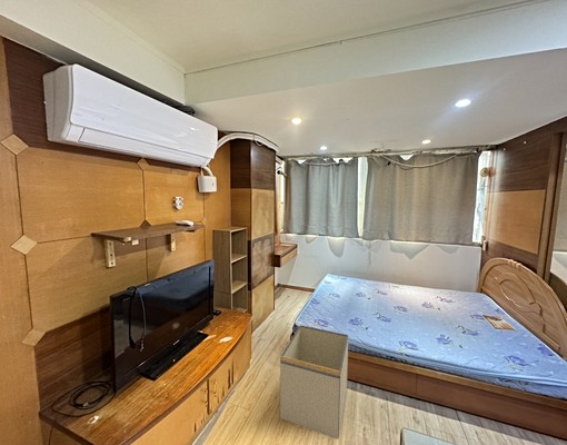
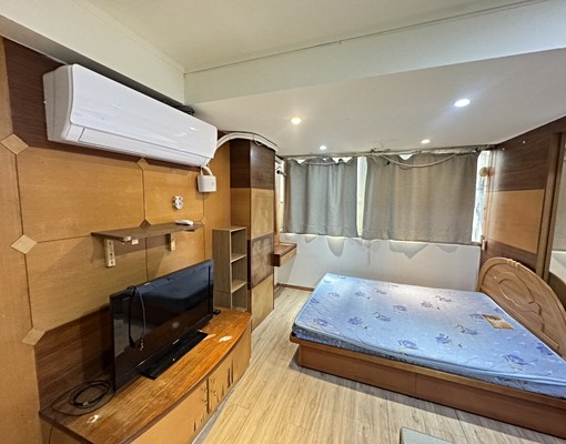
- storage bin [279,324,349,439]
